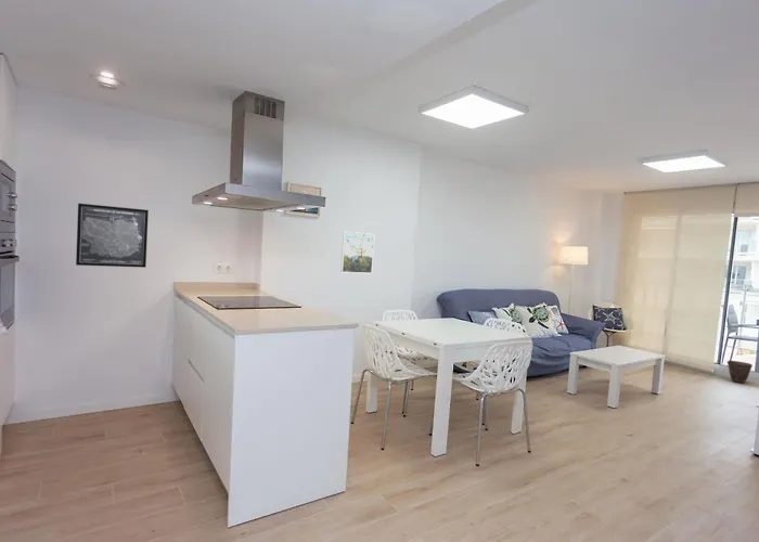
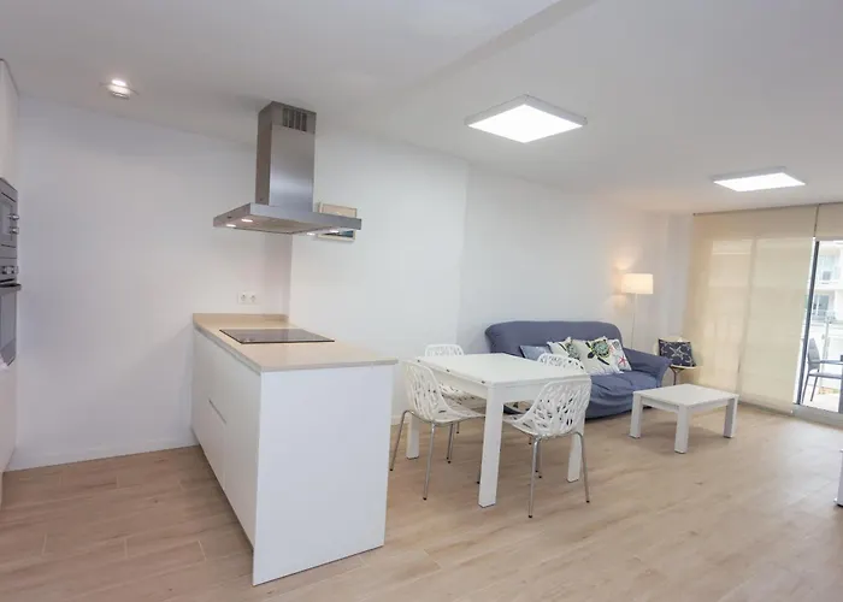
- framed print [339,231,375,274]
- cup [726,360,754,384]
- wall art [75,203,150,269]
